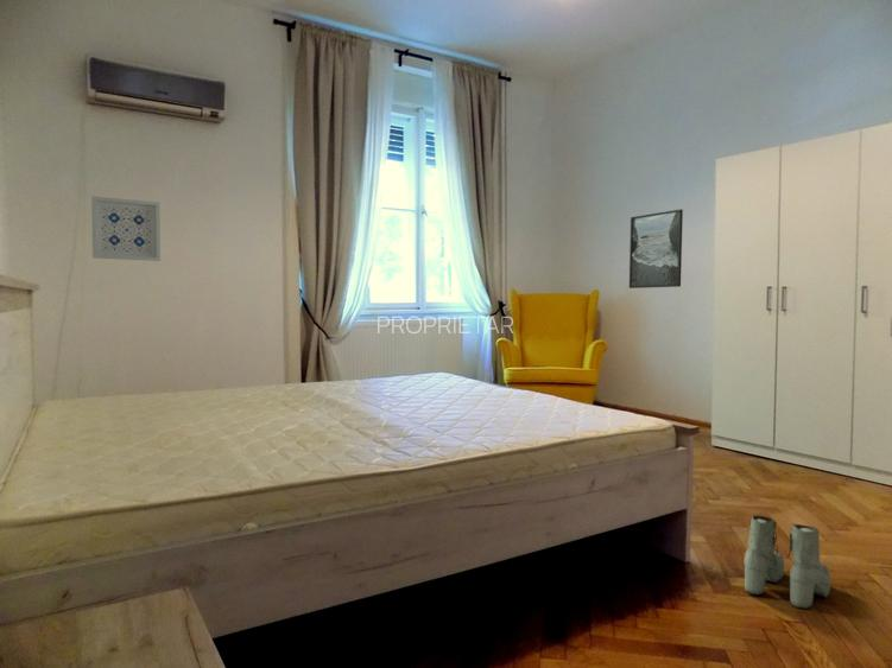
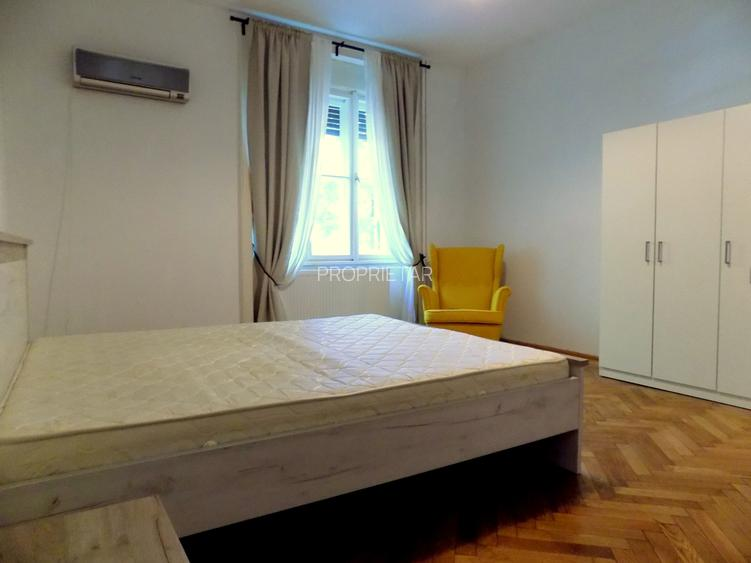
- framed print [628,208,684,290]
- boots [744,514,831,610]
- wall art [90,195,162,262]
